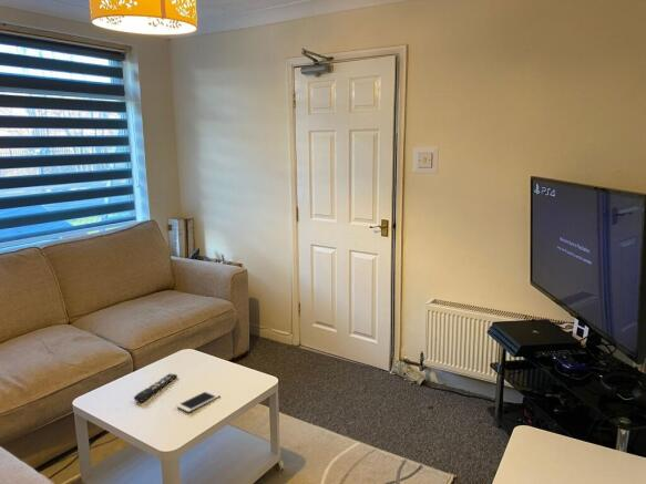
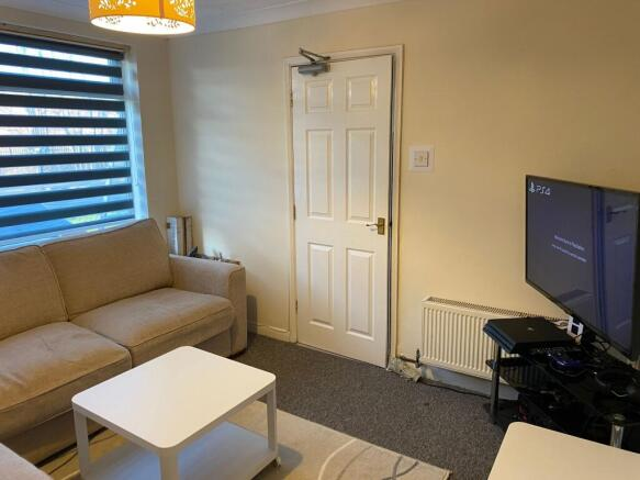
- cell phone [175,389,222,413]
- remote control [133,372,178,403]
